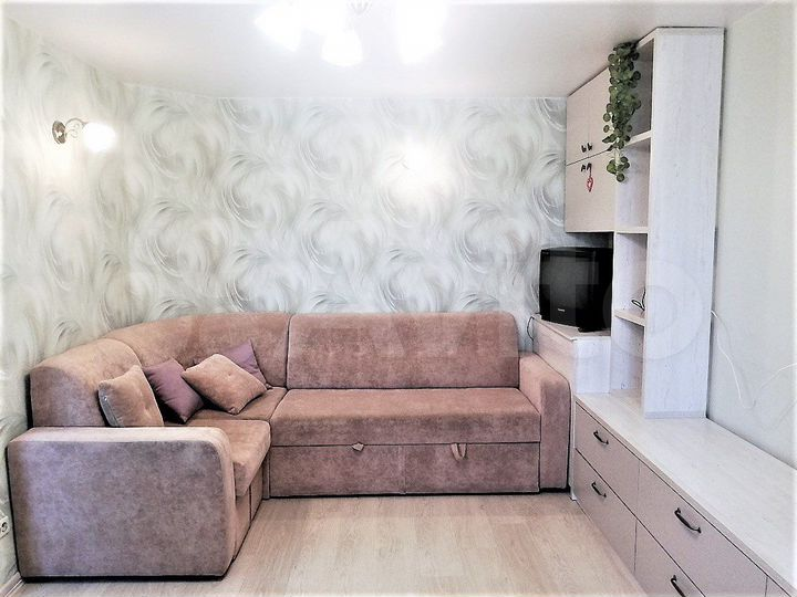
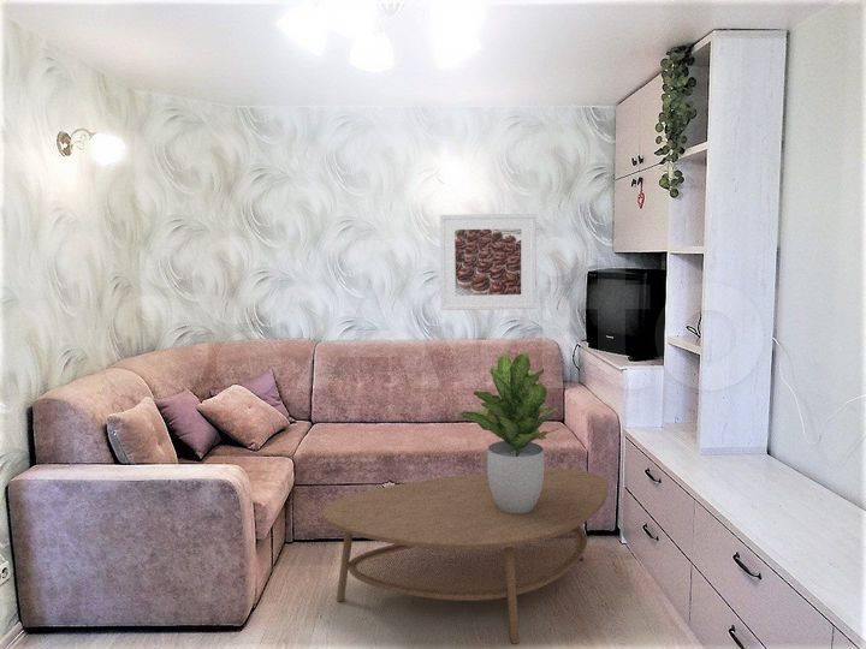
+ coffee table [321,468,610,645]
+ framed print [439,213,538,311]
+ potted plant [457,352,562,513]
